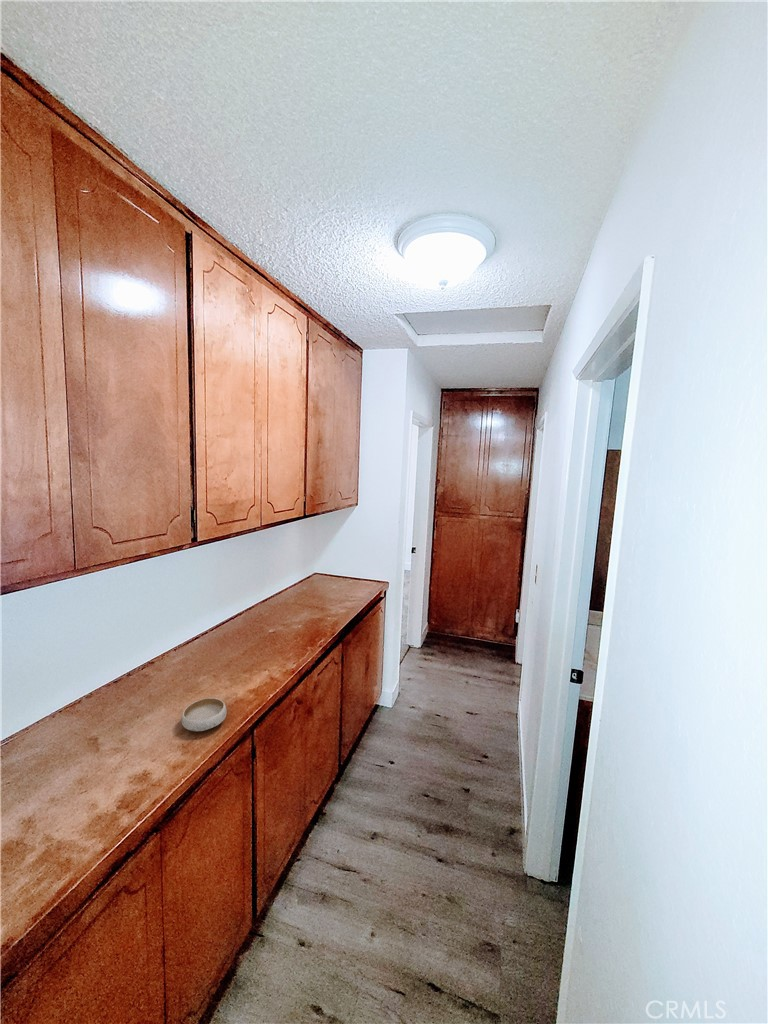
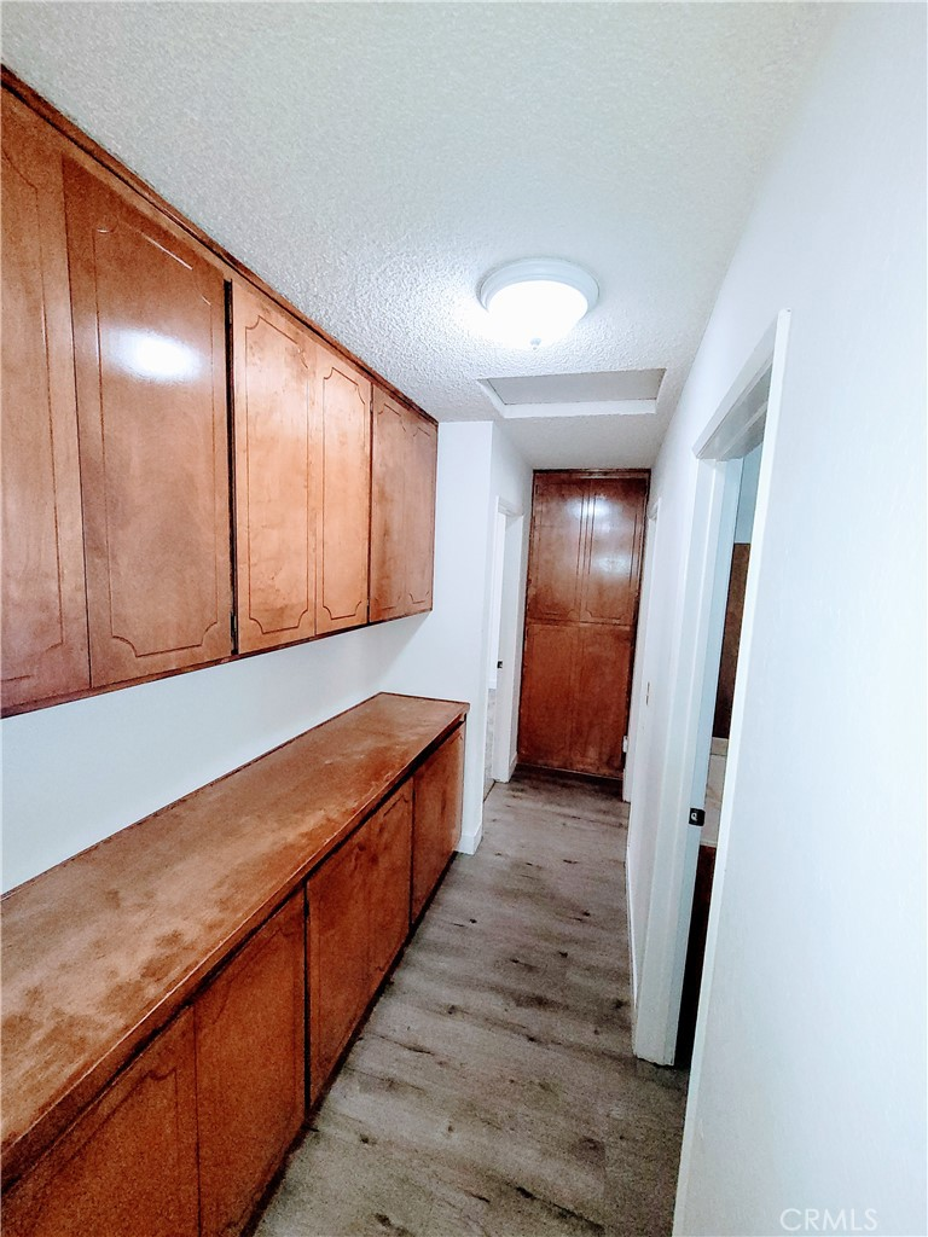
- bowl [181,697,228,732]
